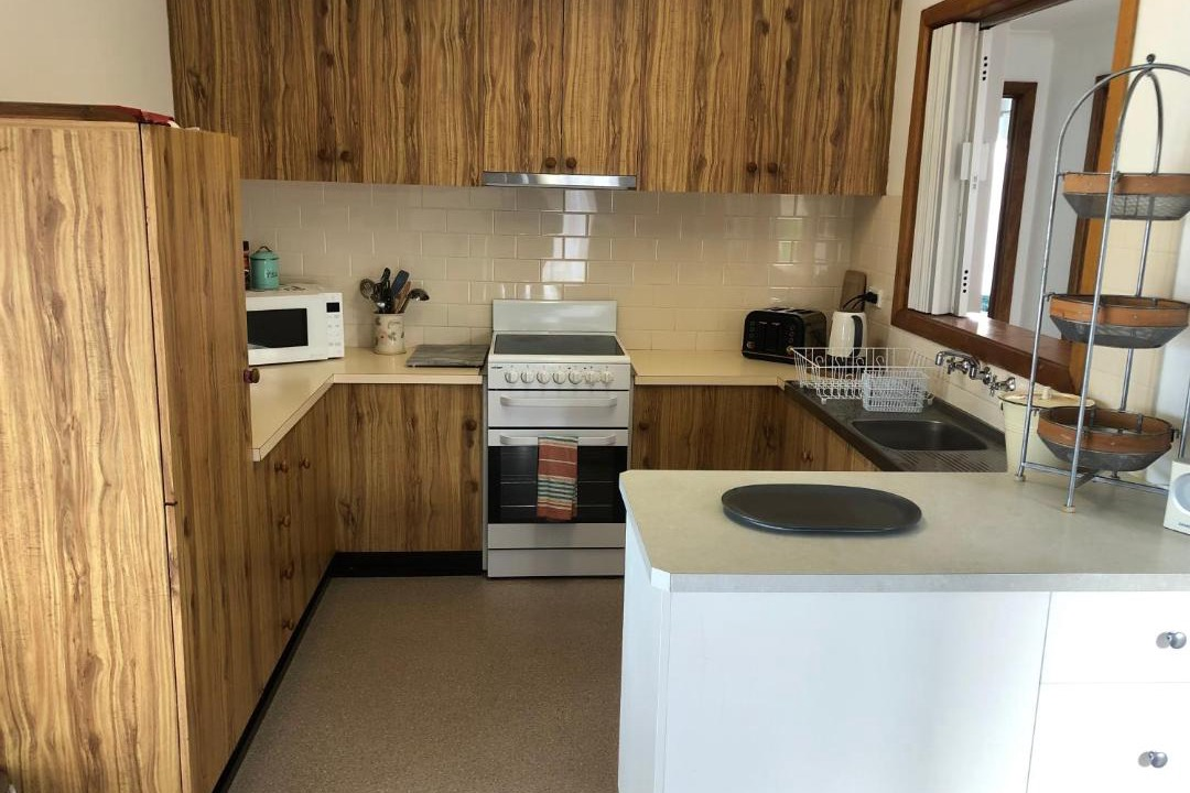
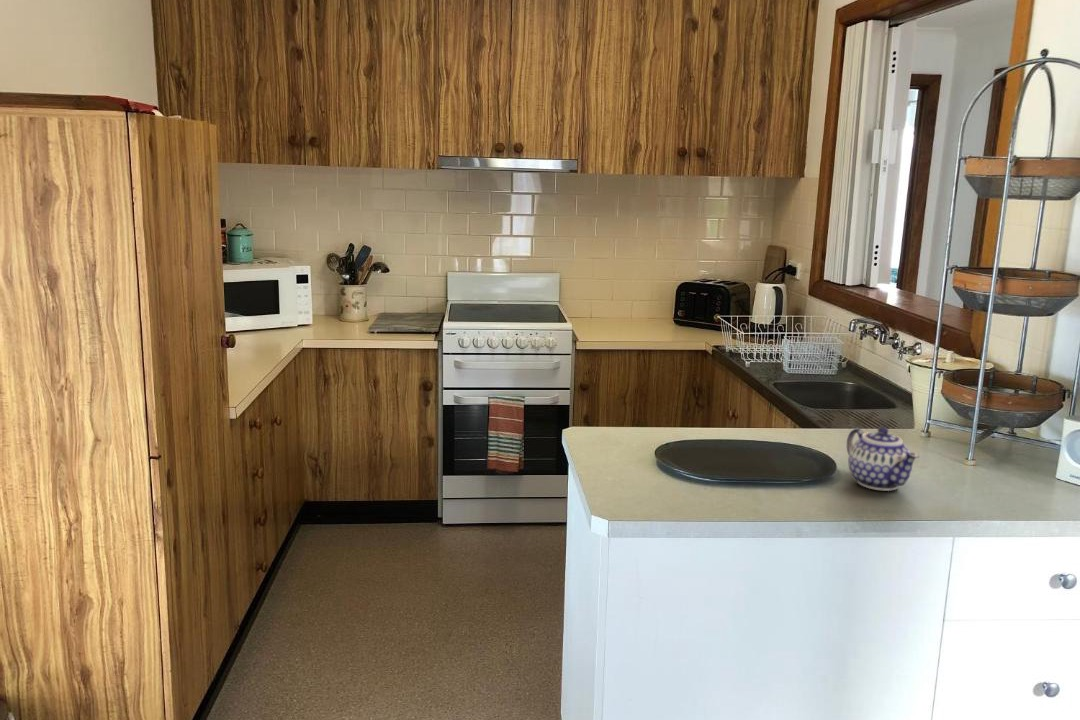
+ teapot [846,426,920,492]
